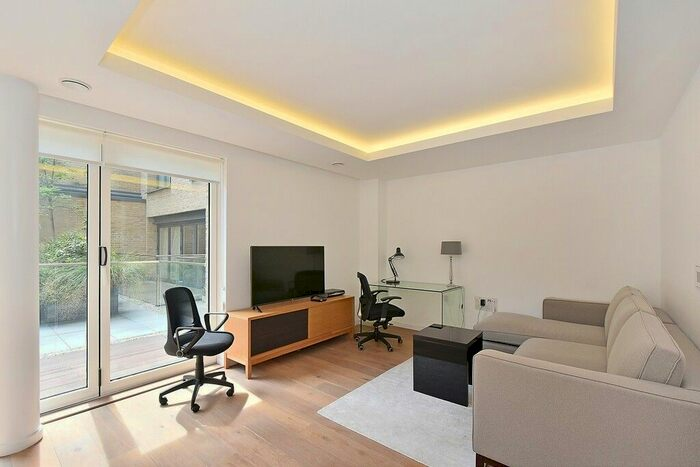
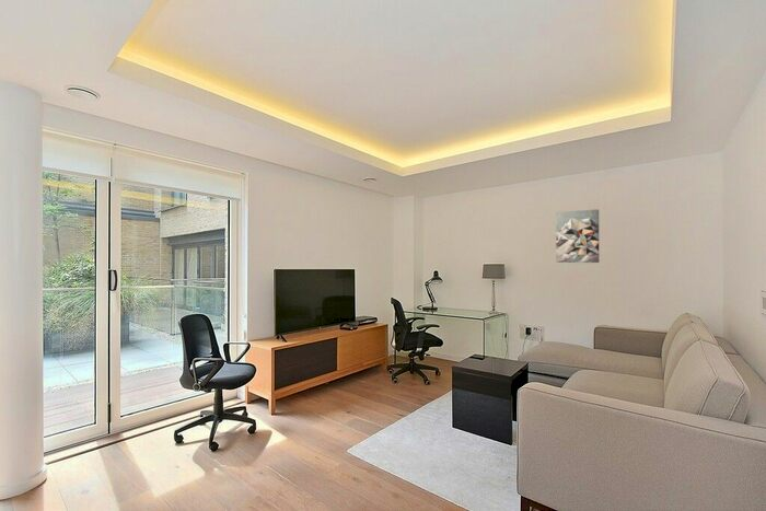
+ wall art [555,208,600,264]
